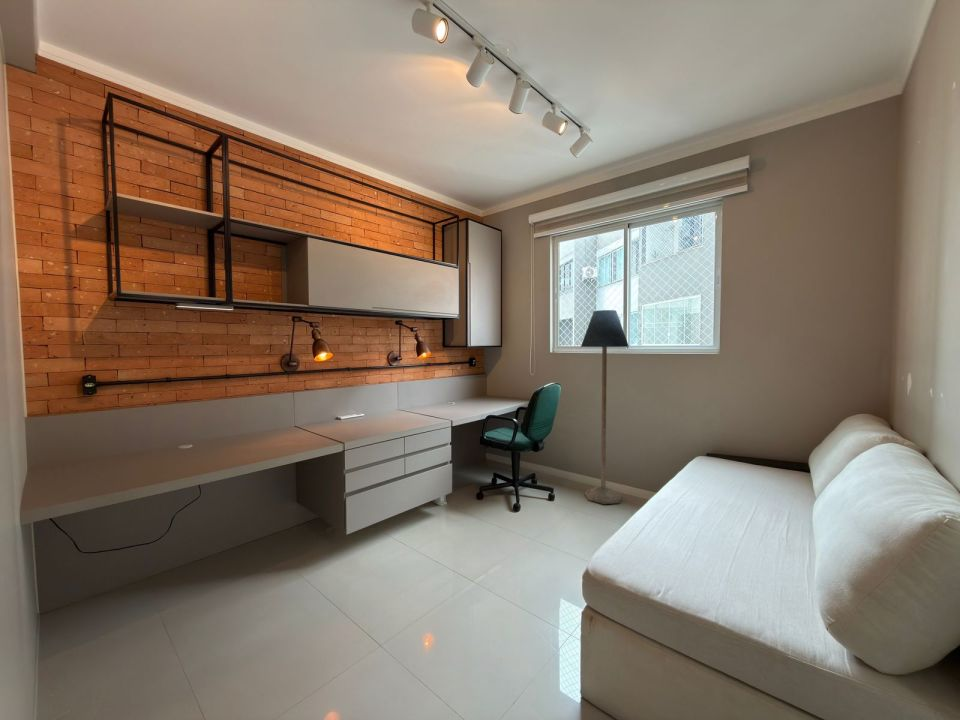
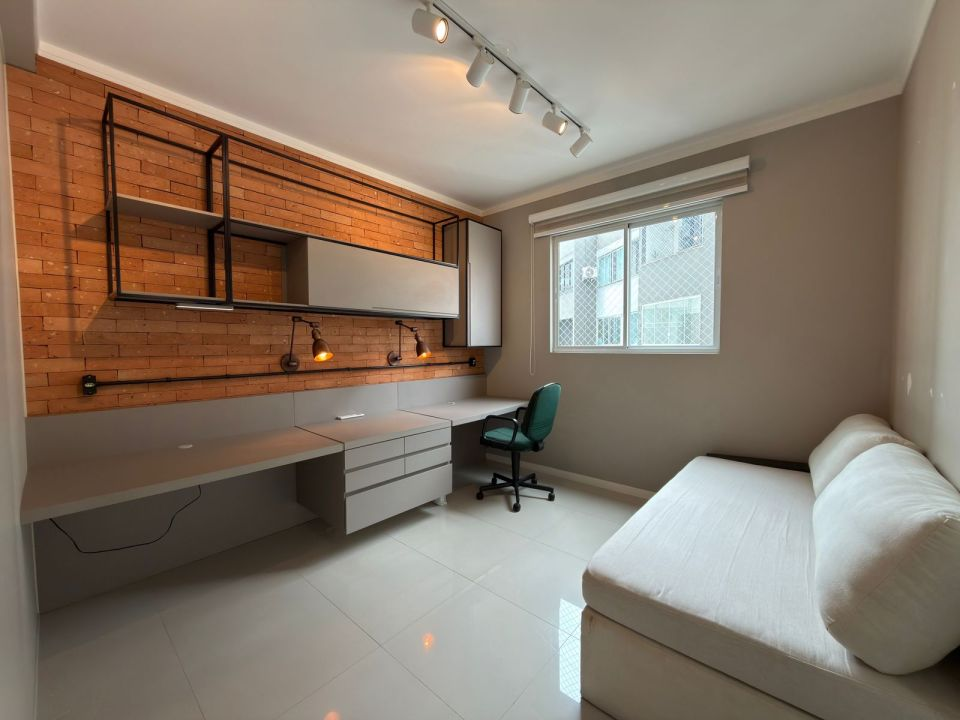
- floor lamp [580,309,630,505]
